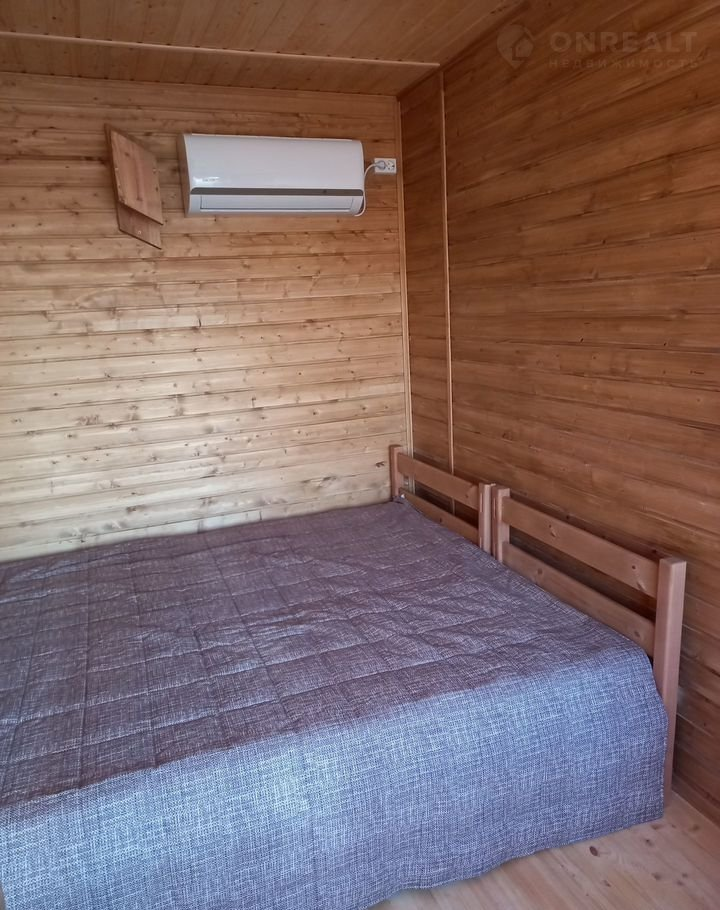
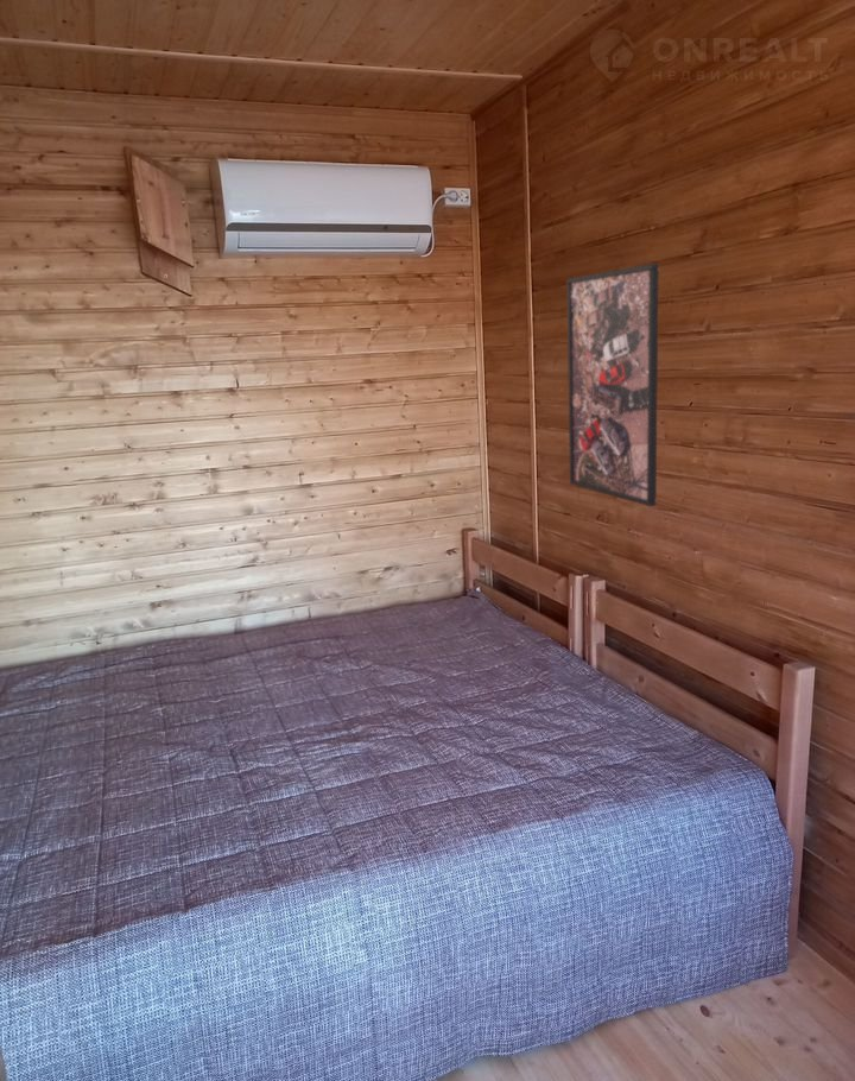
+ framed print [566,263,660,507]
